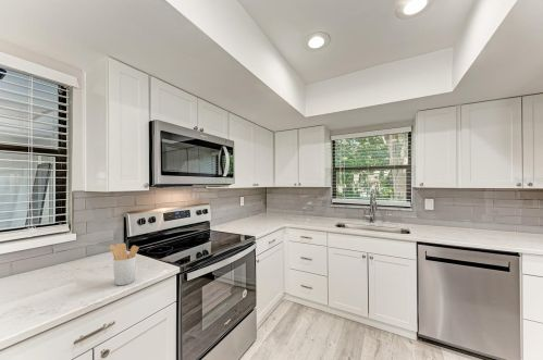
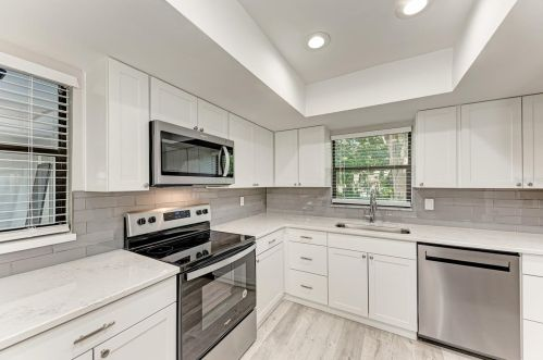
- utensil holder [109,241,139,286]
